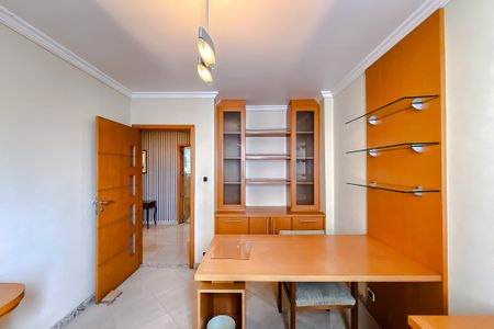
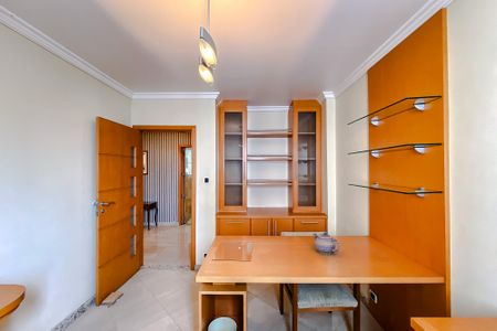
+ teapot [313,232,340,256]
